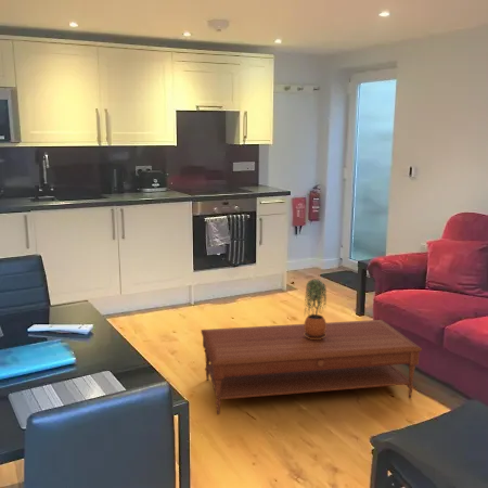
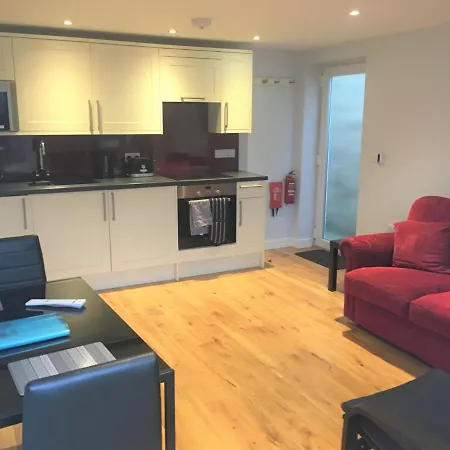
- coffee table [200,319,423,415]
- potted plant [303,278,328,339]
